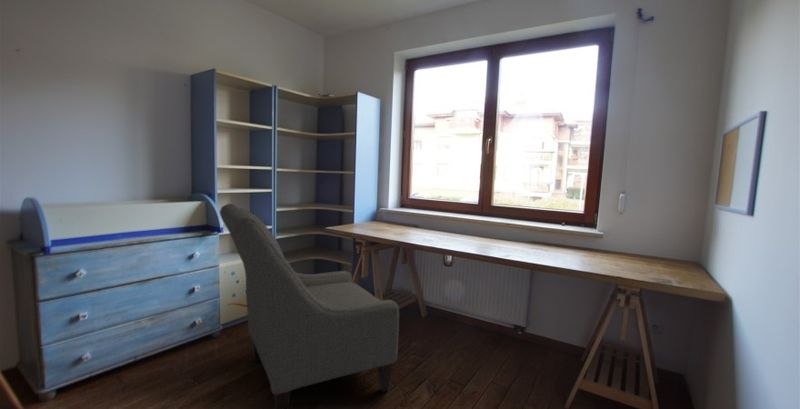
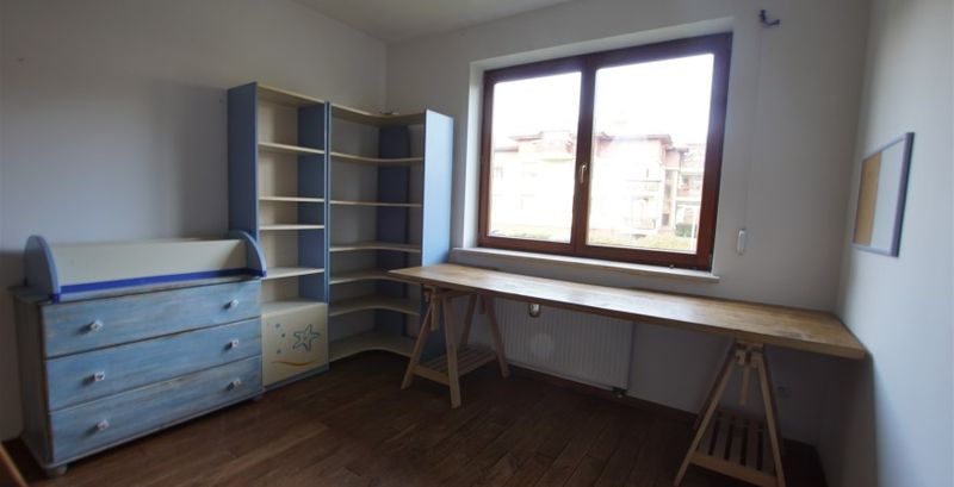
- chair [219,203,400,409]
